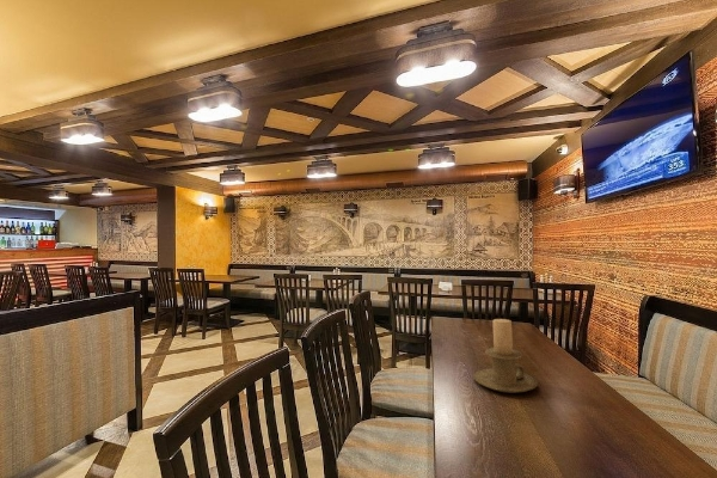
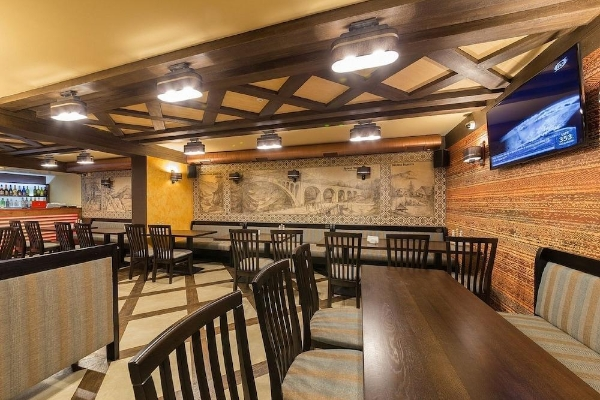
- candle holder [472,318,539,394]
